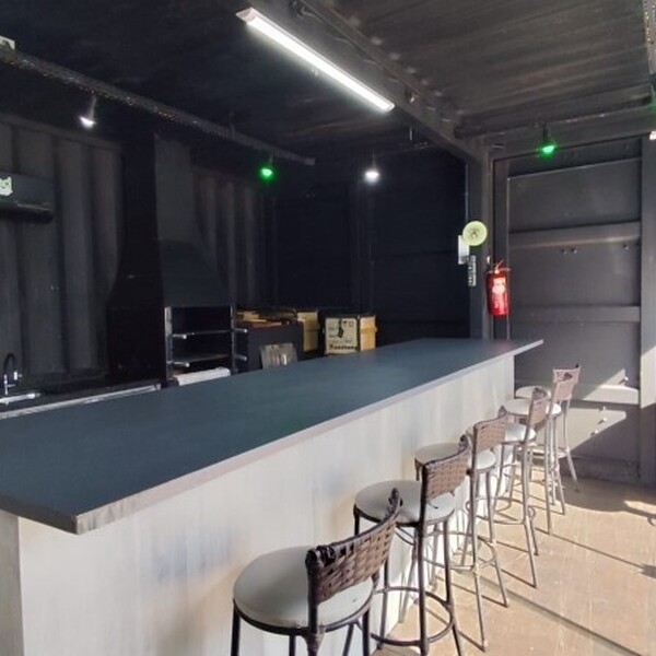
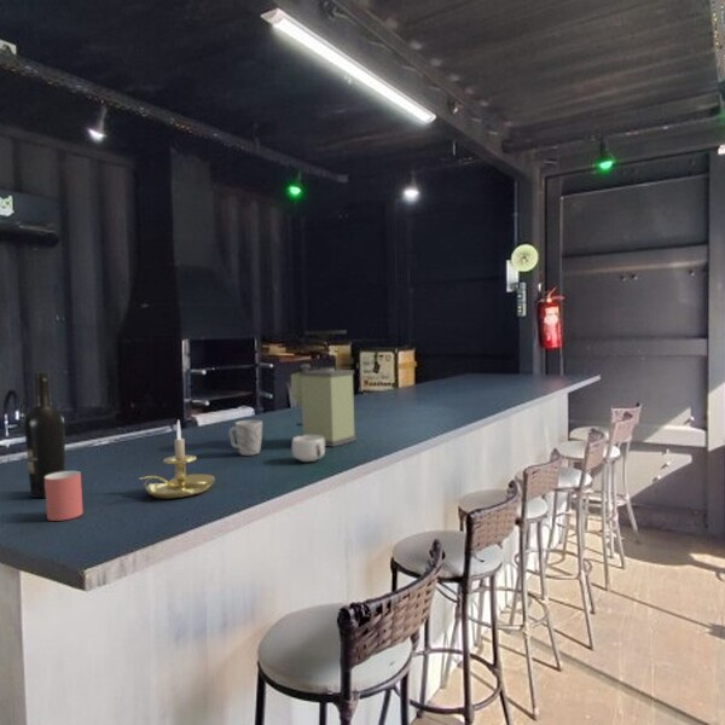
+ mug [291,435,326,463]
+ cup [45,470,85,522]
+ candle holder [137,419,216,500]
+ wine bottle [23,371,66,499]
+ coffee grinder [289,329,358,448]
+ mug [228,419,263,457]
